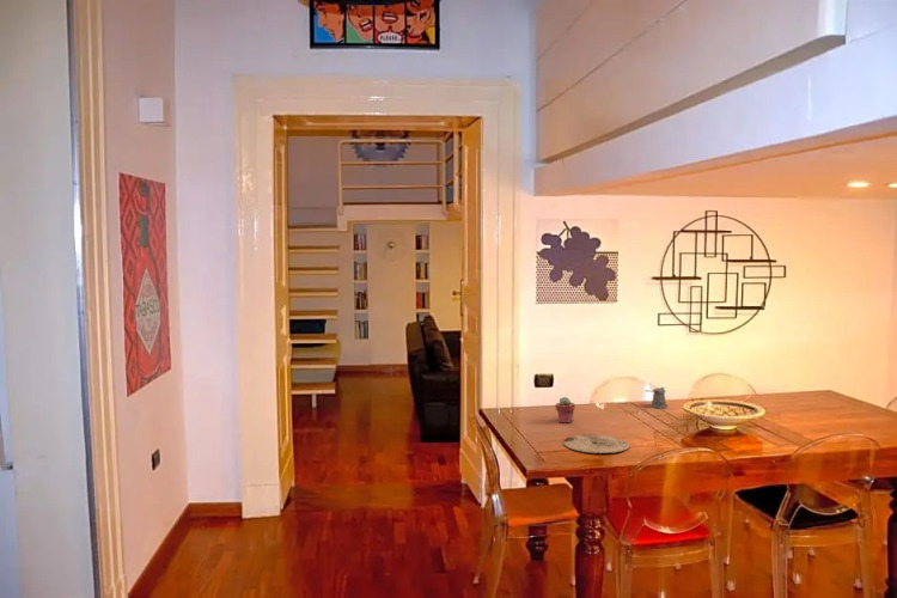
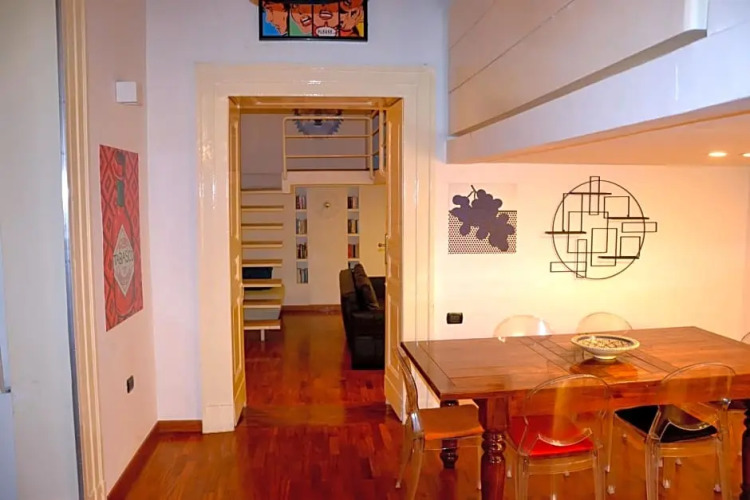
- potted succulent [554,396,576,425]
- plate [562,433,630,454]
- pepper shaker [646,386,669,410]
